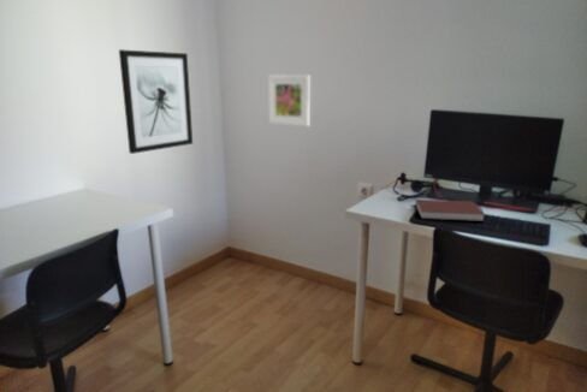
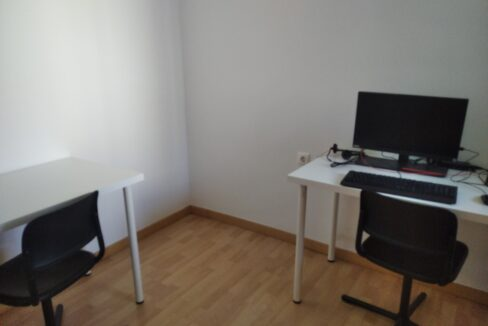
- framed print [267,73,312,127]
- wall art [118,48,194,155]
- notebook [414,198,486,222]
